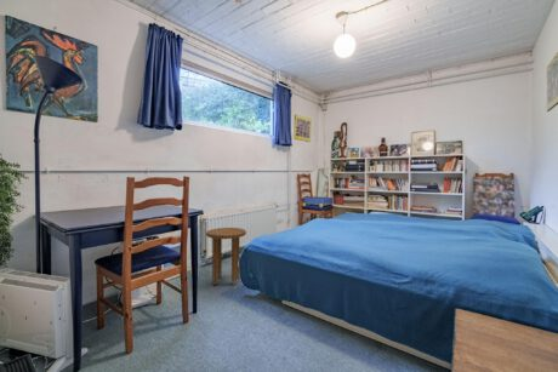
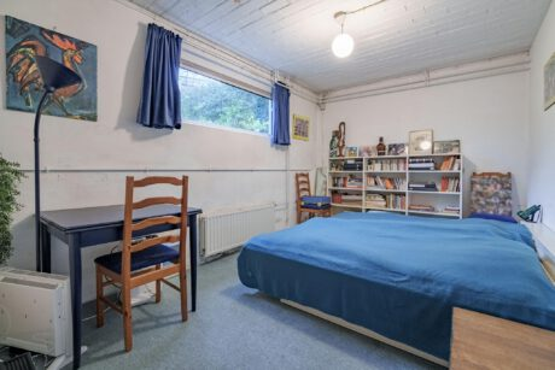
- side table [205,227,247,286]
